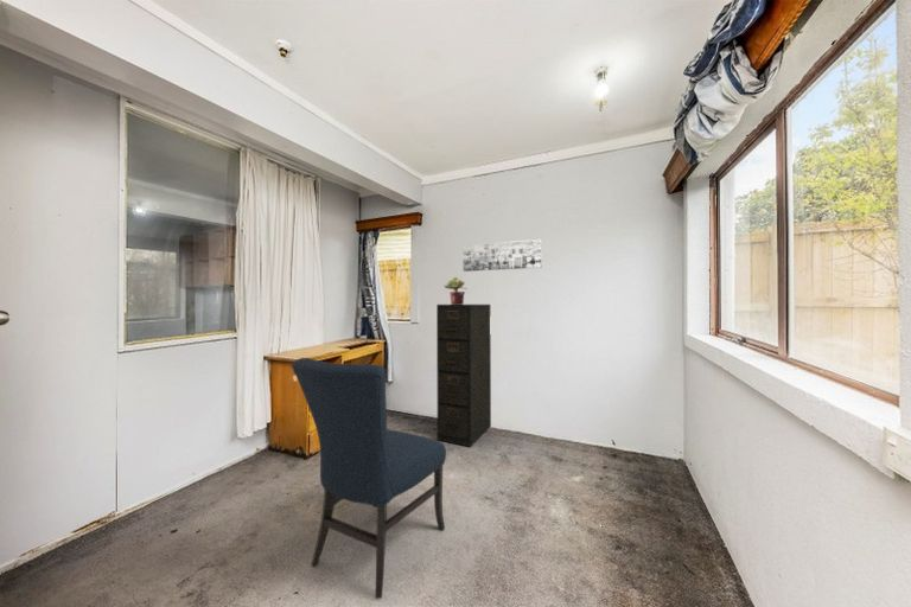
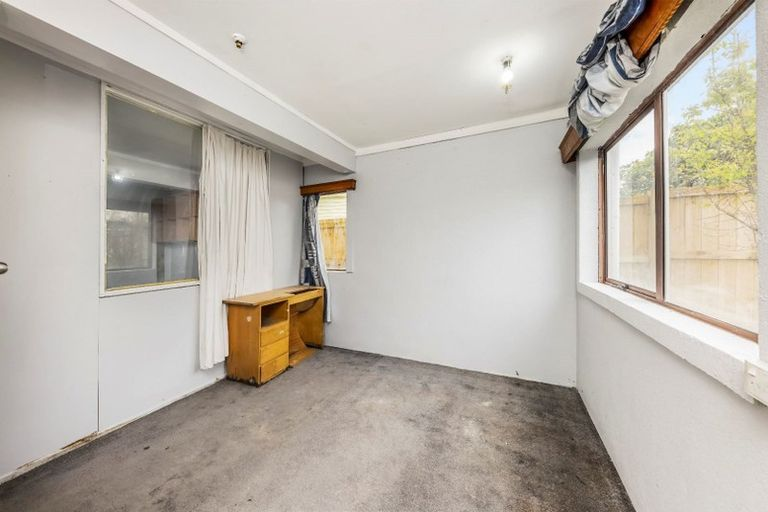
- filing cabinet [435,304,492,448]
- chair [291,357,447,600]
- wall art [461,238,543,273]
- potted plant [444,276,467,305]
